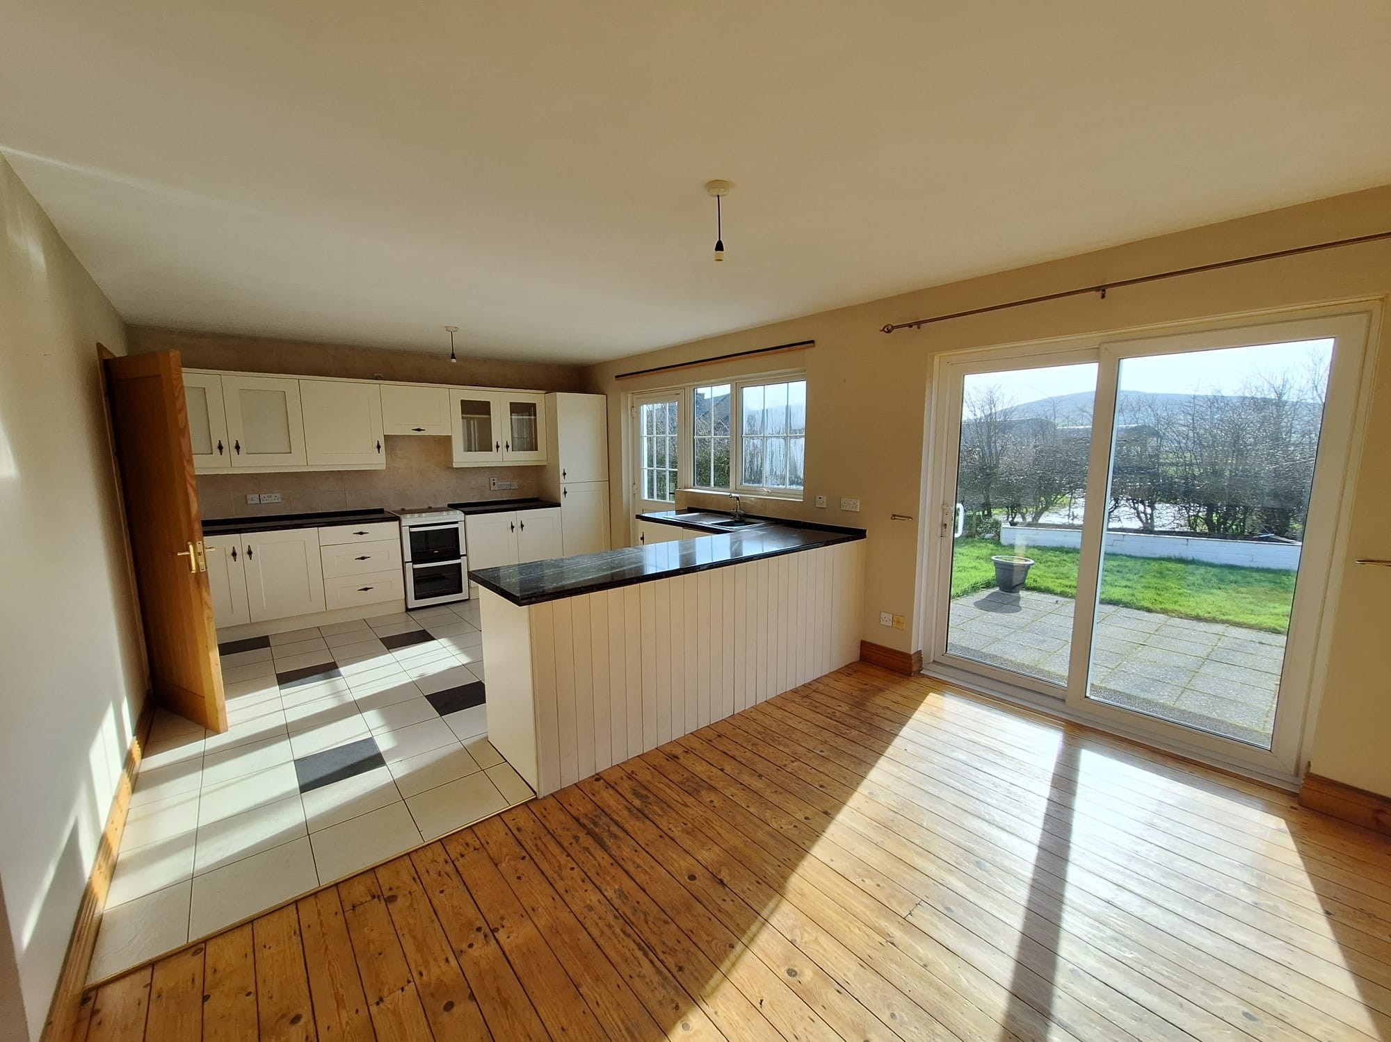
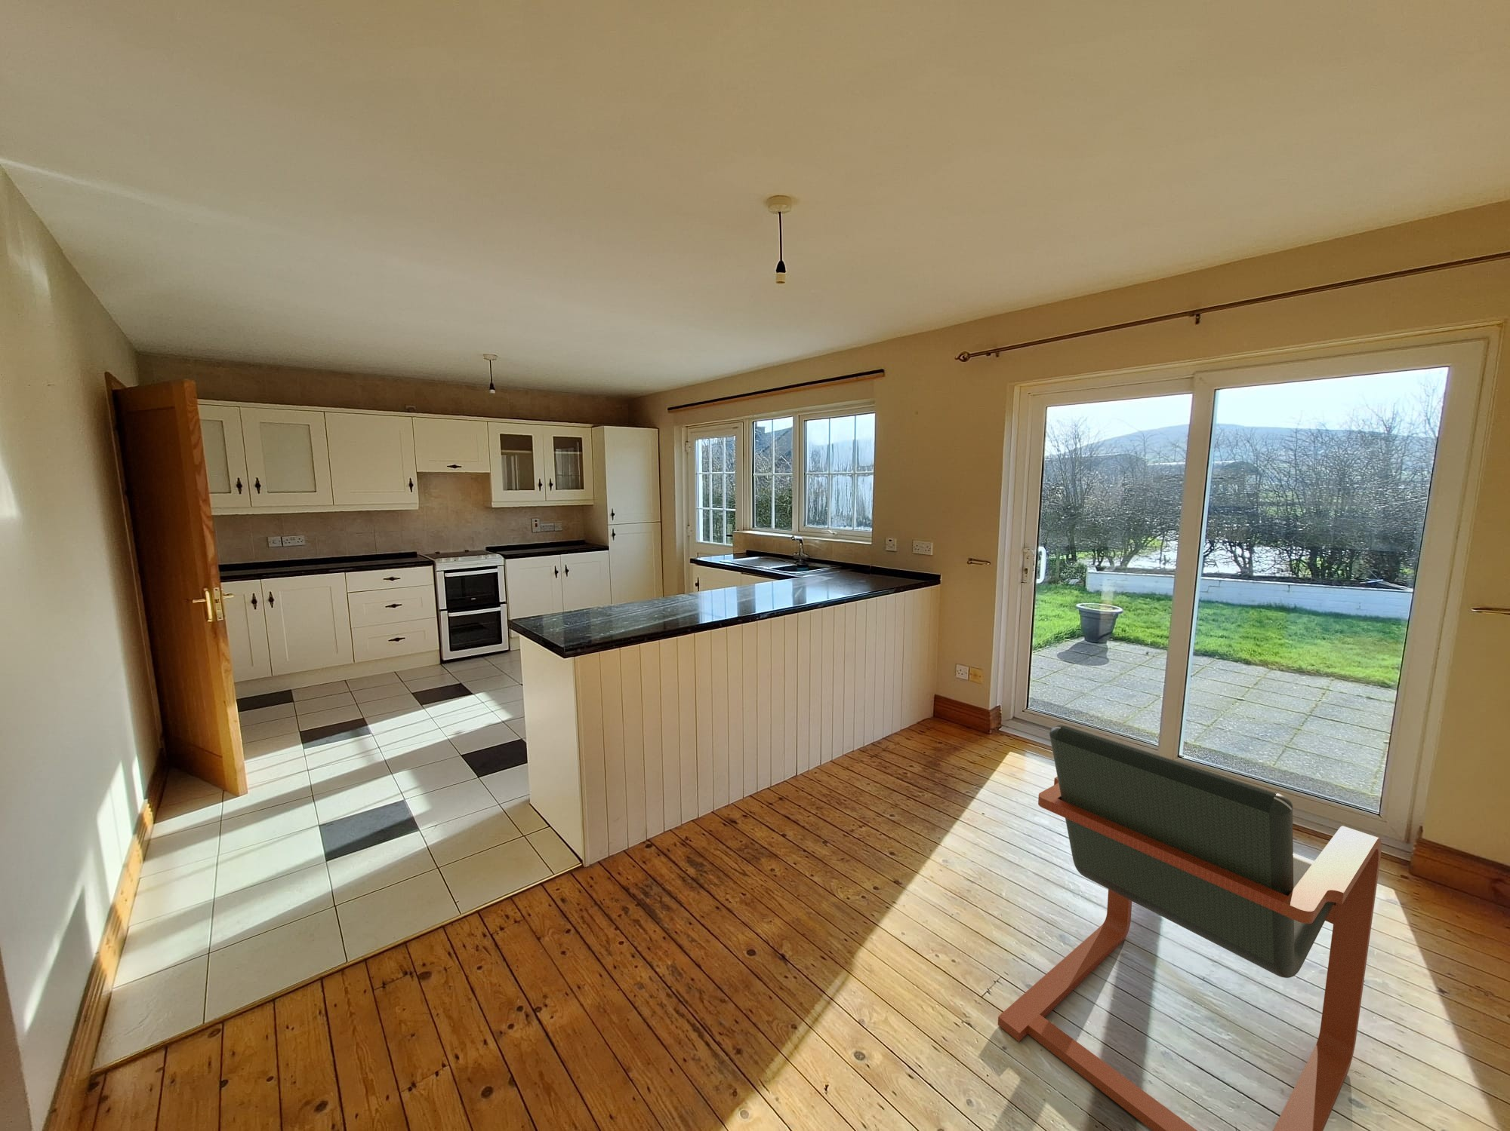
+ armchair [998,724,1382,1131]
